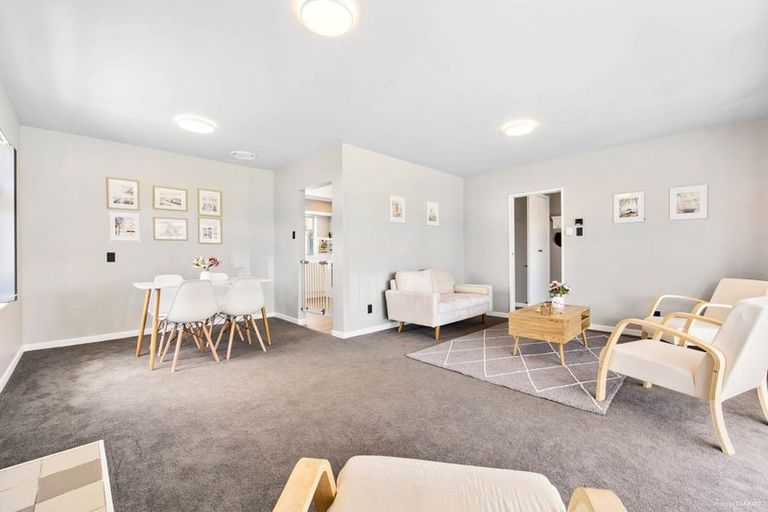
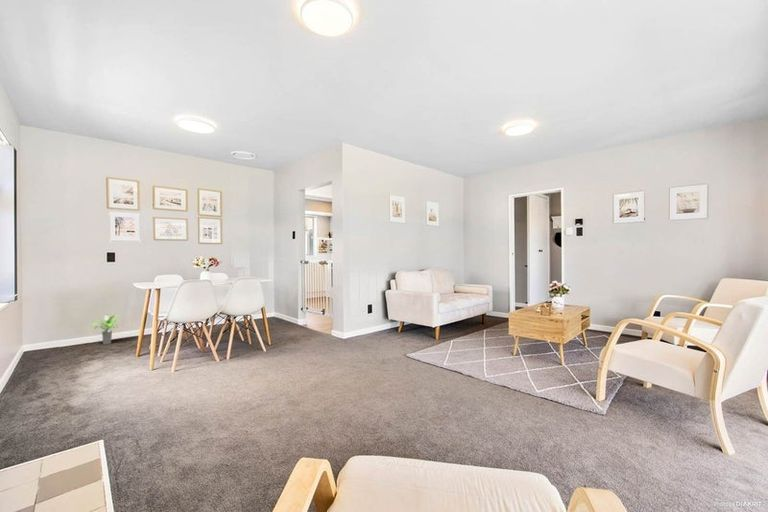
+ potted plant [90,313,122,346]
